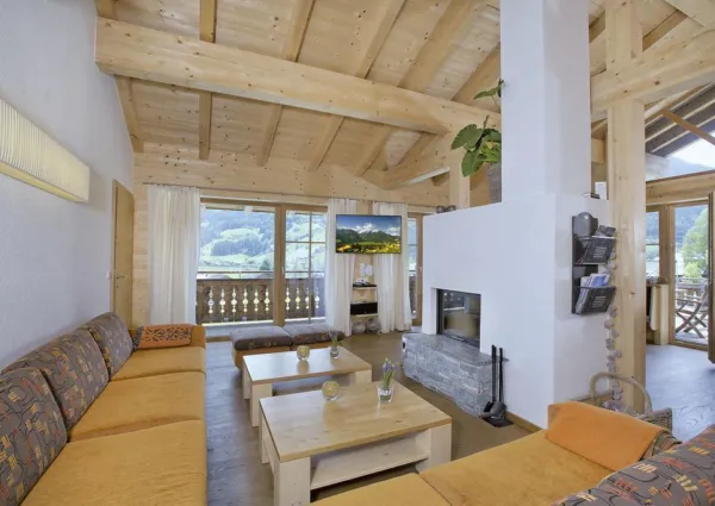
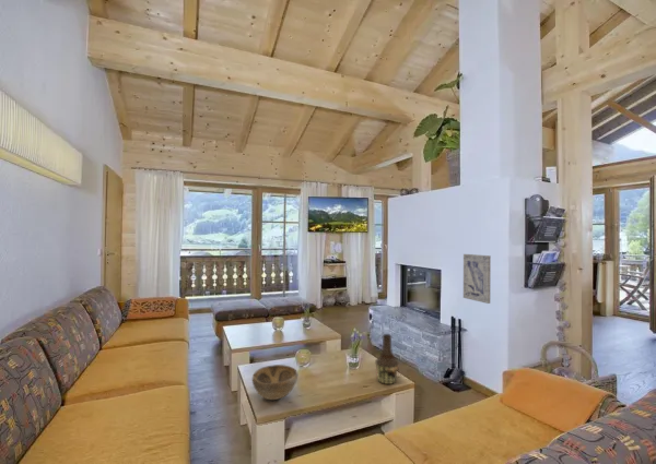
+ bottle [374,333,400,385]
+ wall art [462,253,492,305]
+ decorative bowl [251,364,298,401]
